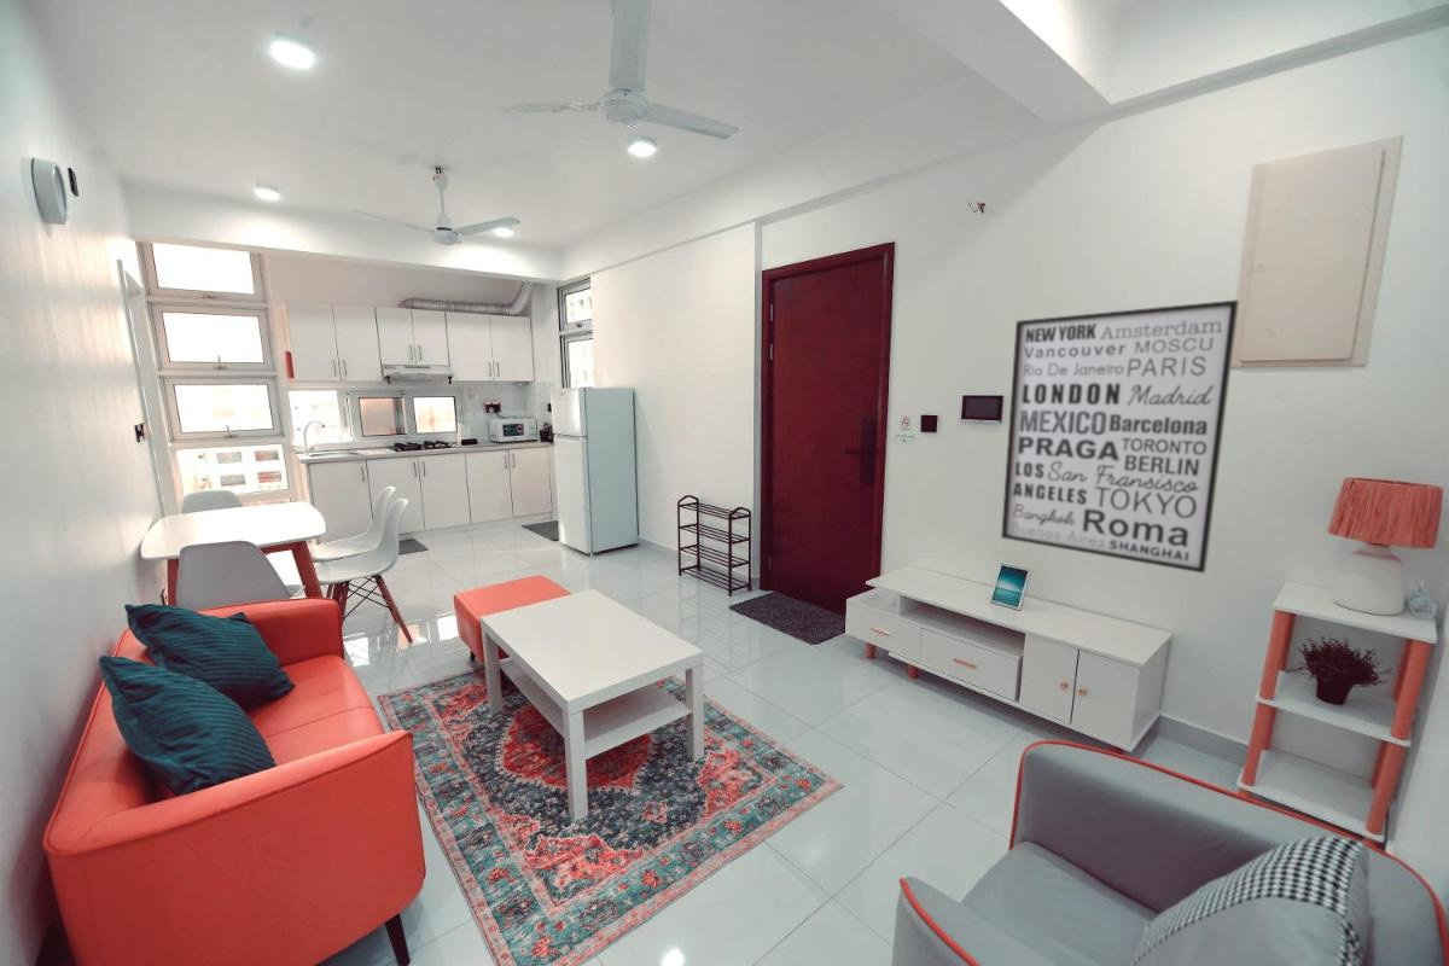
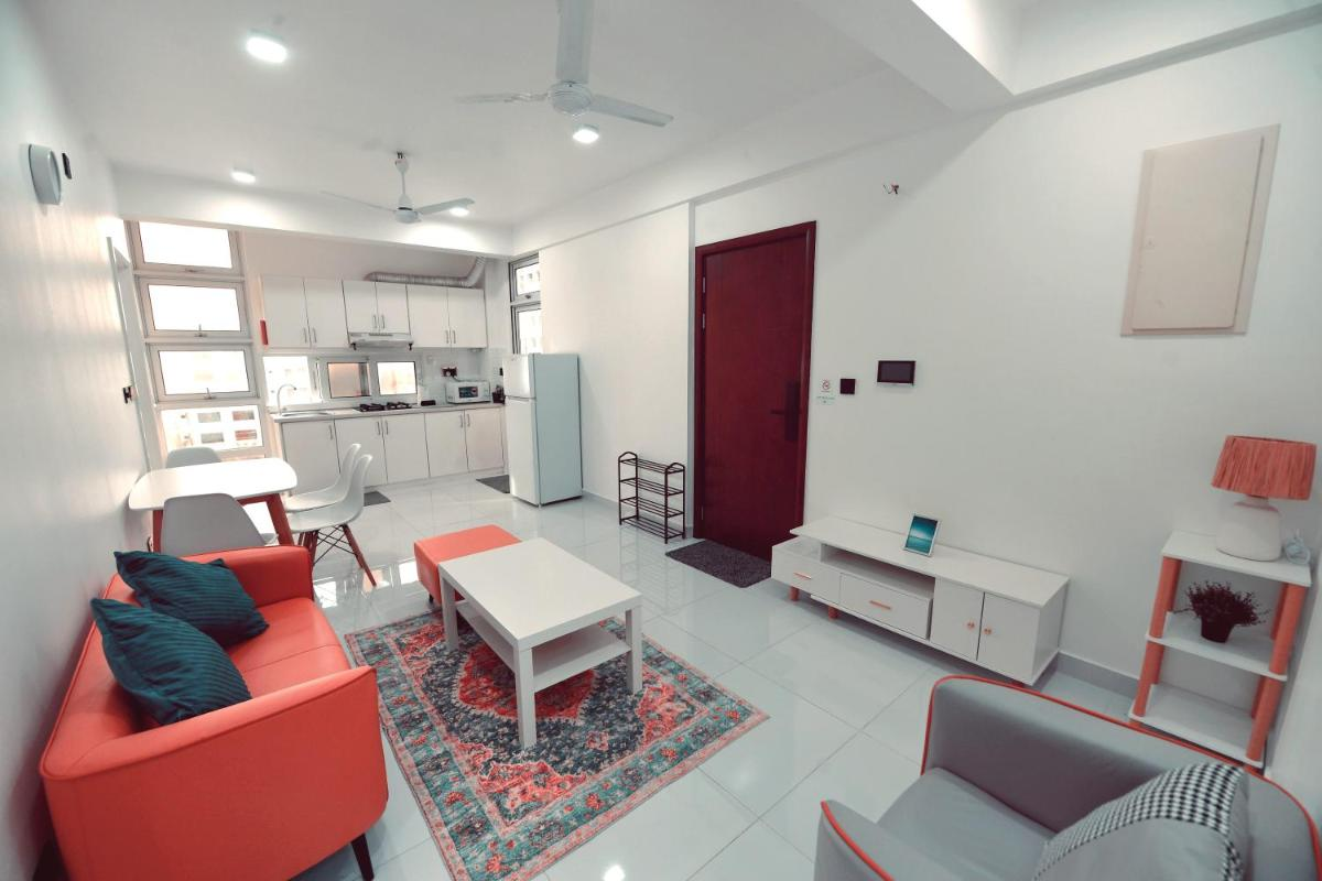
- wall art [1000,299,1240,575]
